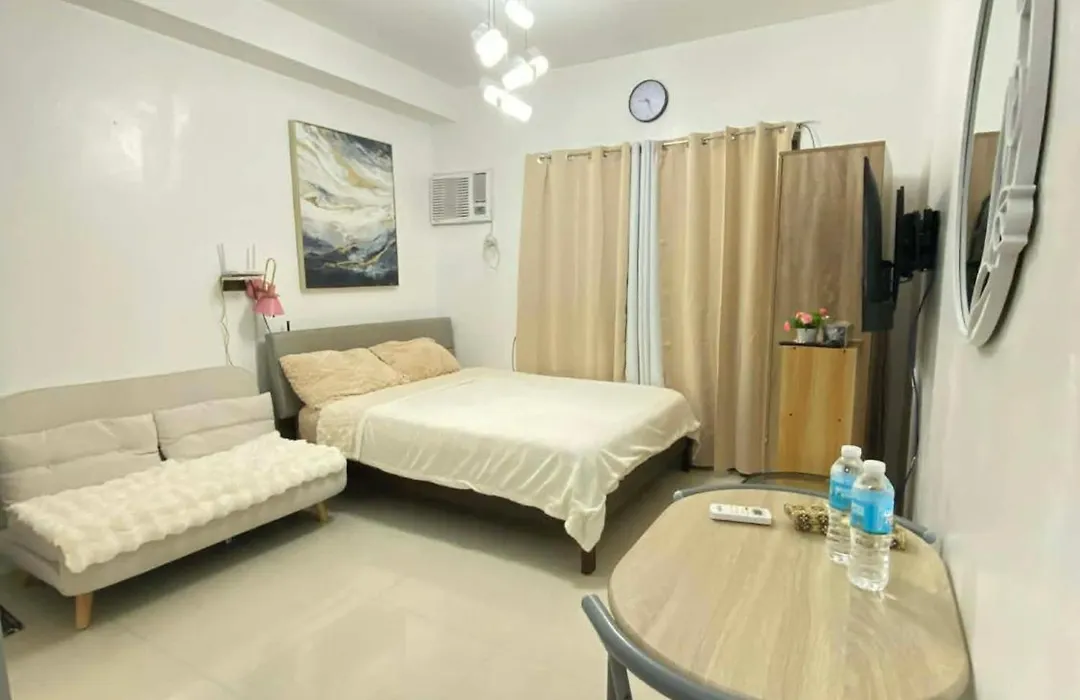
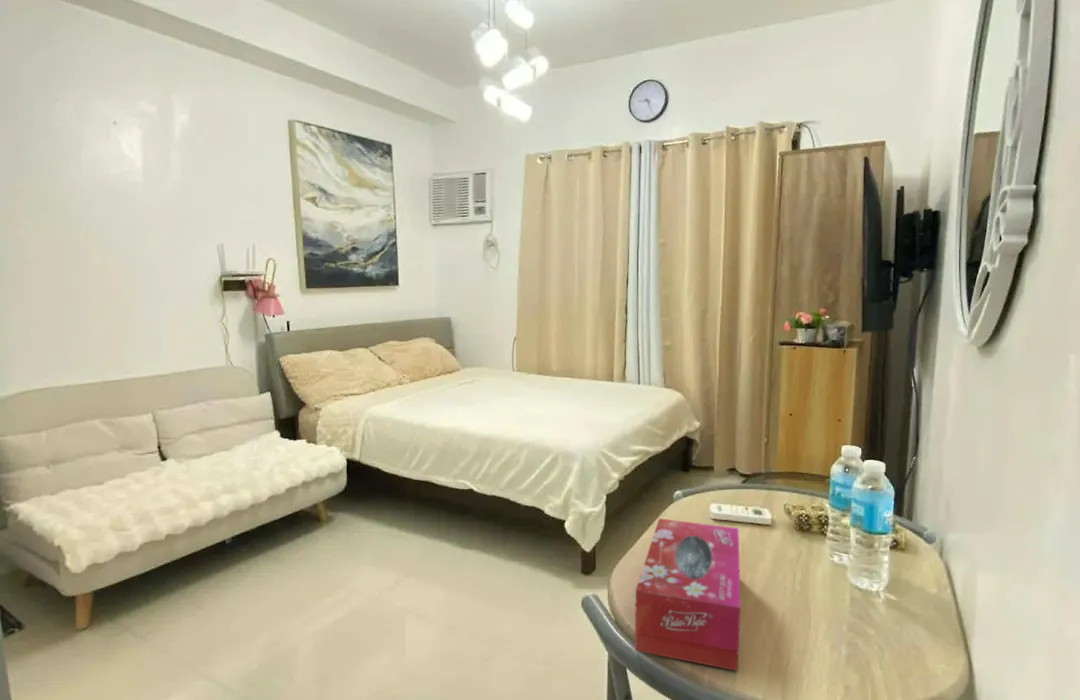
+ tissue box [634,518,741,672]
